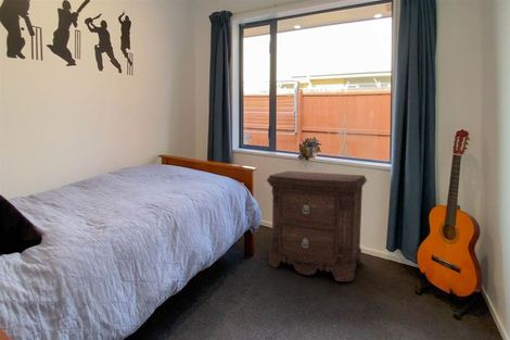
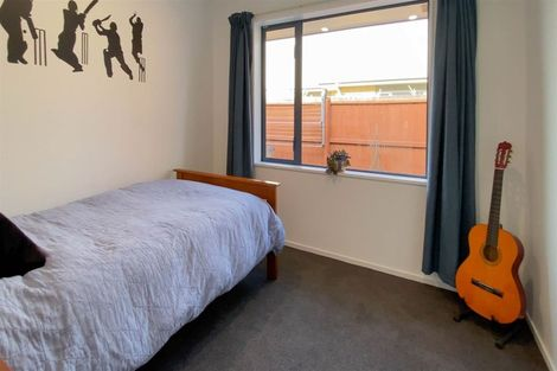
- nightstand [266,171,368,282]
